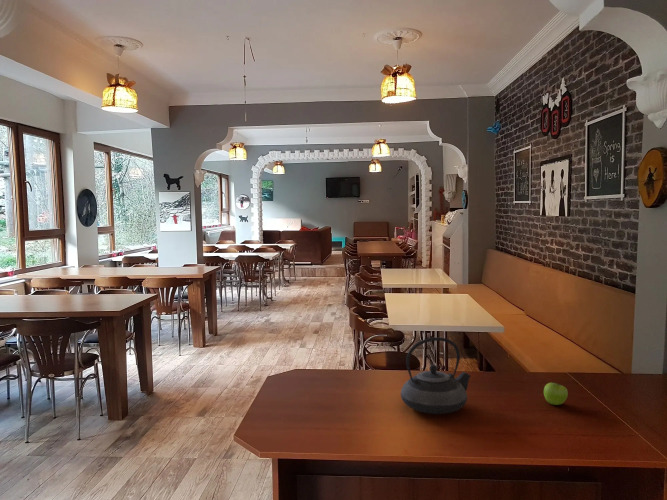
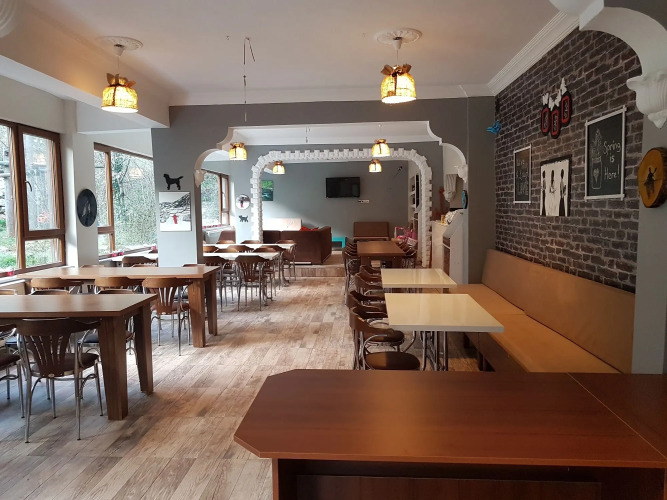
- teapot [400,336,472,415]
- fruit [543,382,569,406]
